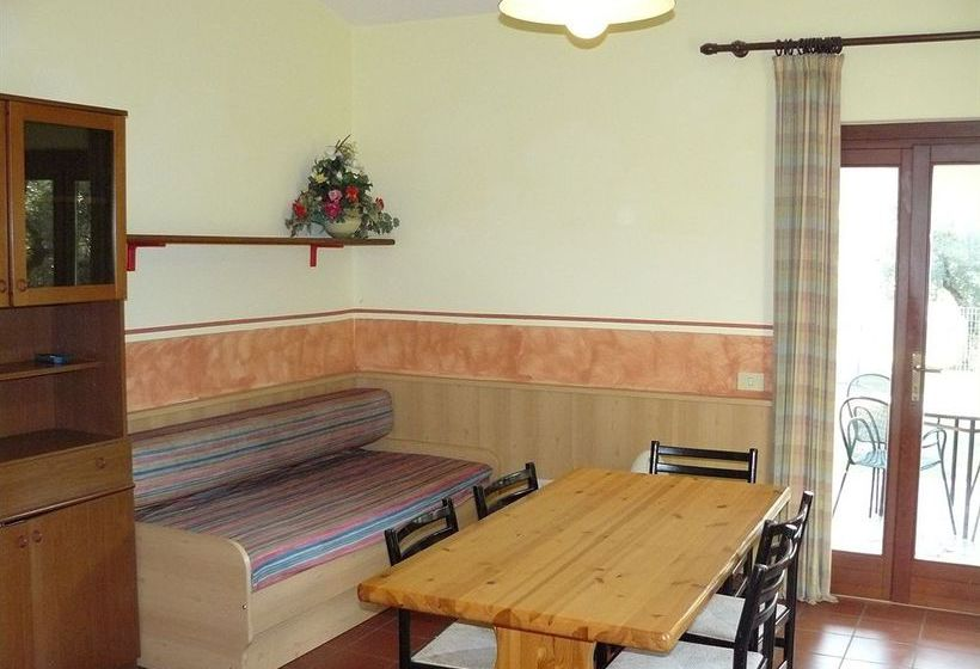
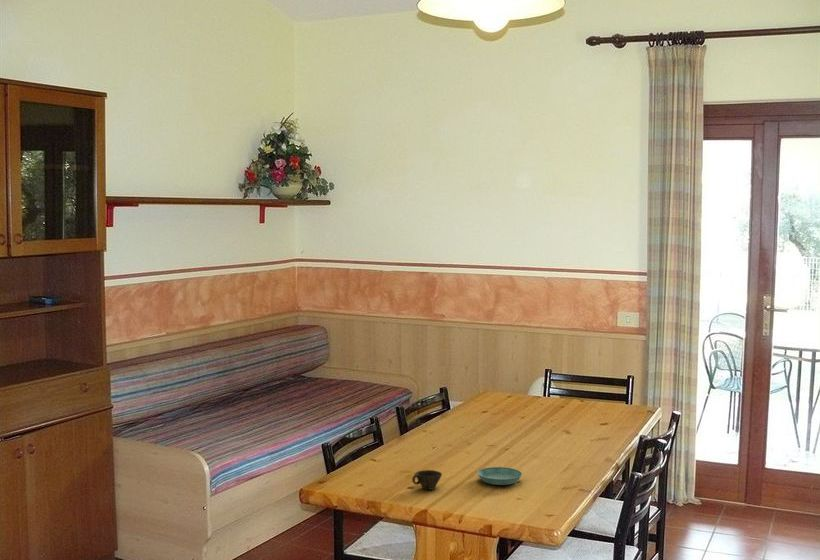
+ cup [411,469,443,491]
+ saucer [476,466,523,486]
